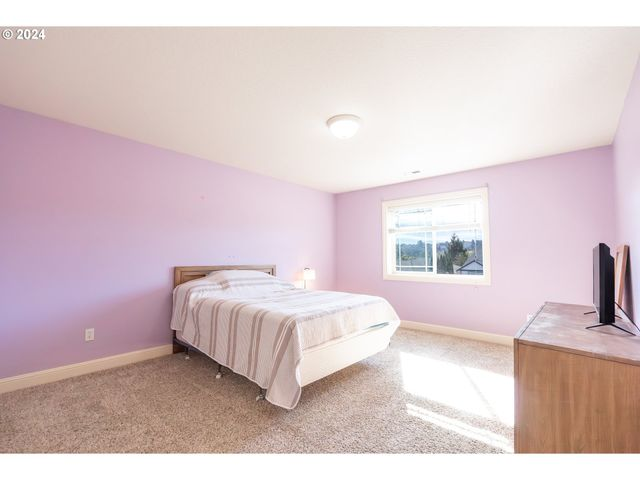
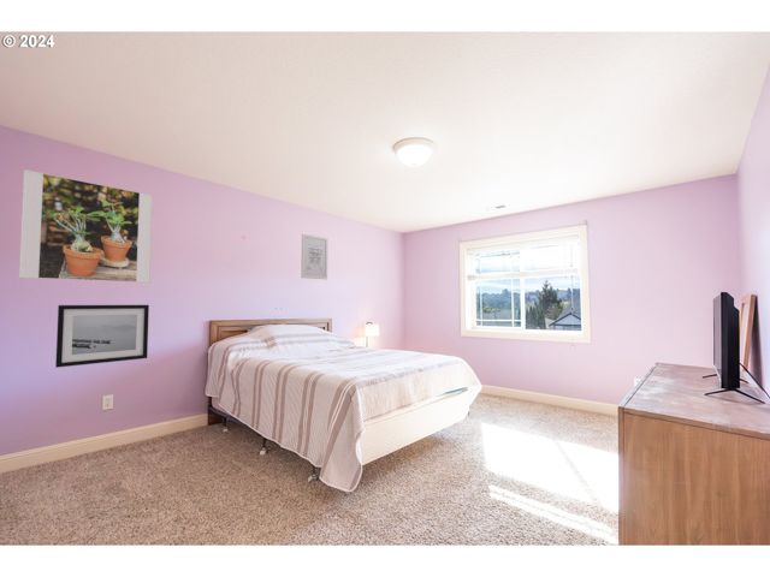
+ wall art [300,233,328,280]
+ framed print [18,168,154,284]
+ wall art [54,304,150,369]
